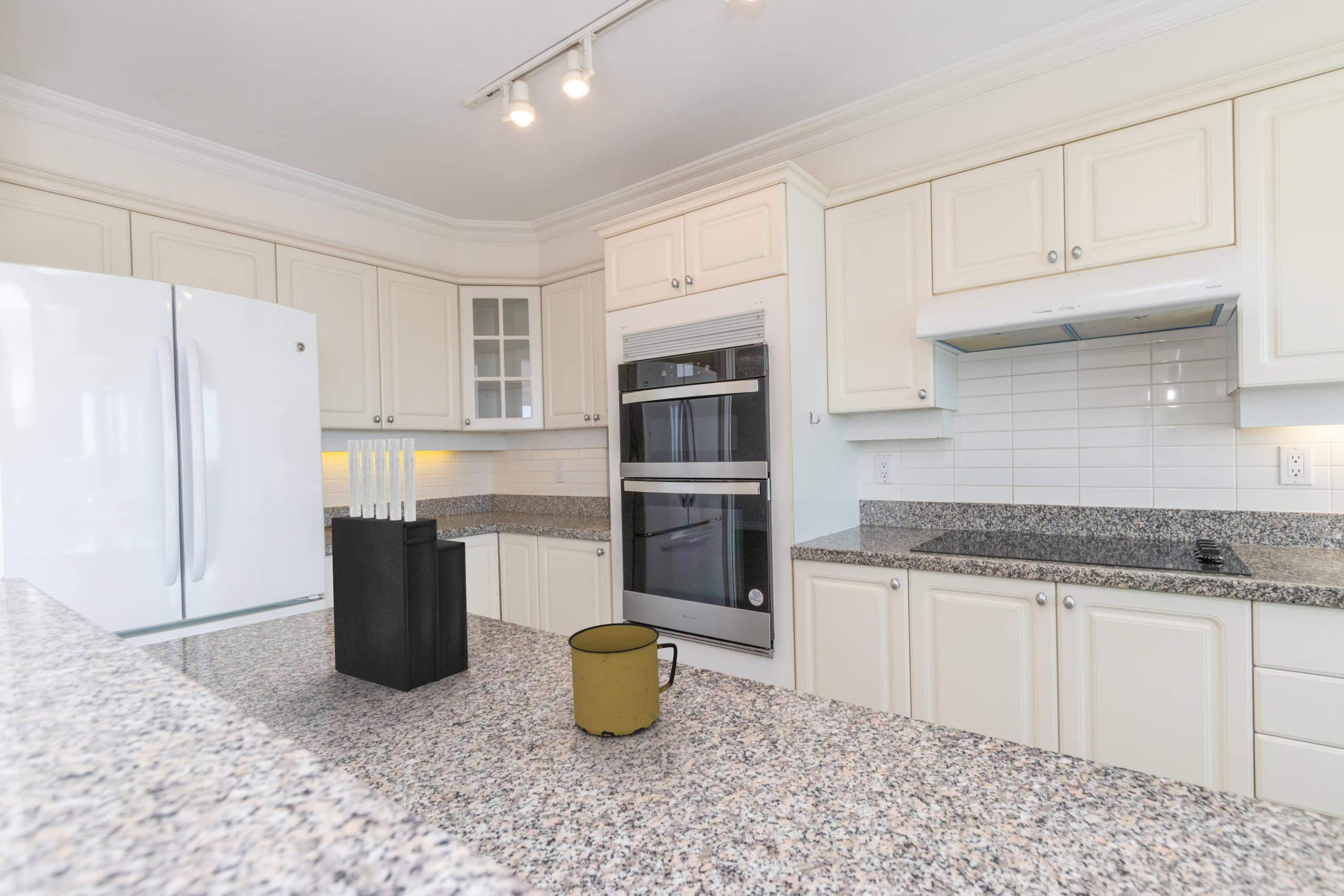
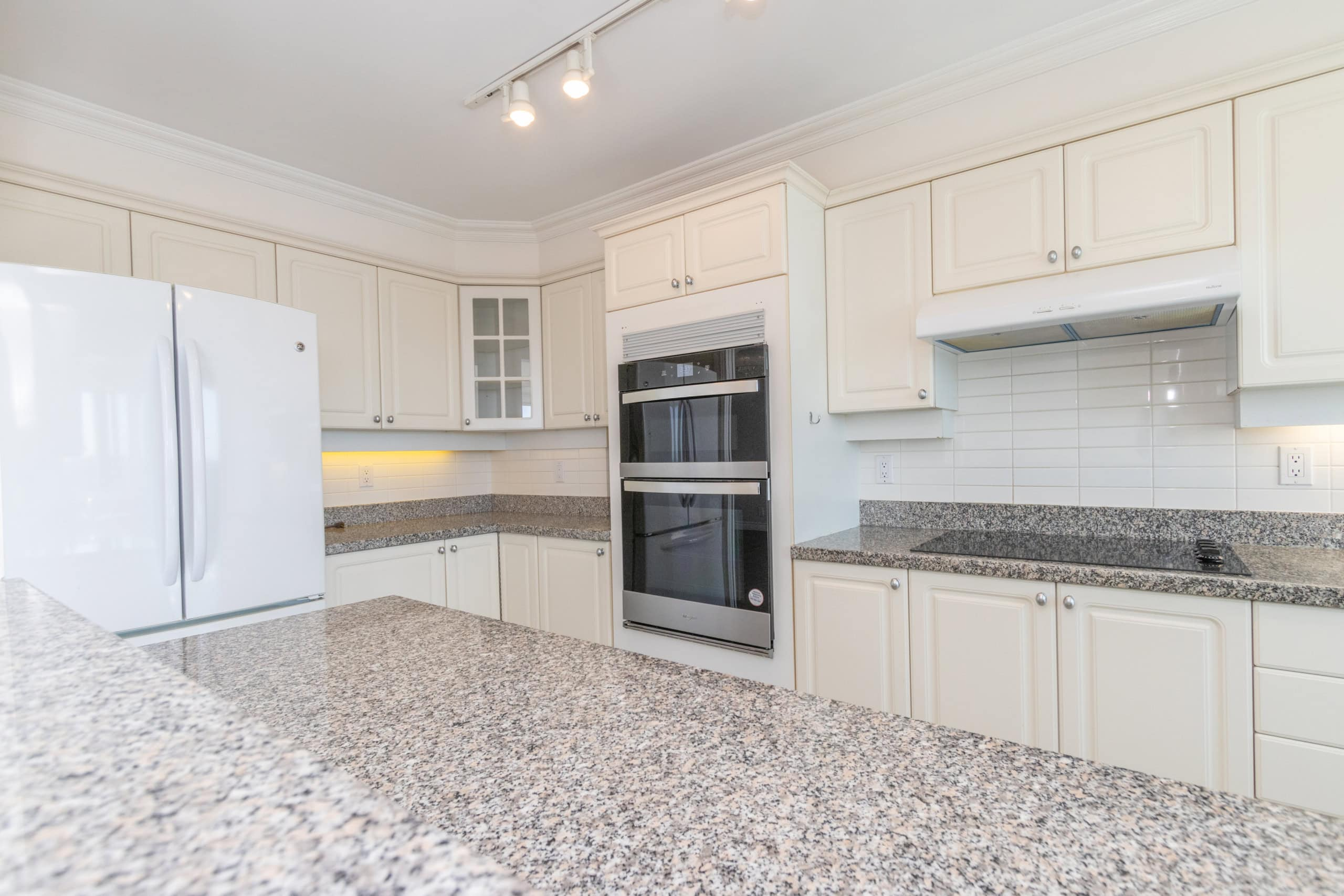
- mug [568,623,678,736]
- knife block [331,438,469,693]
